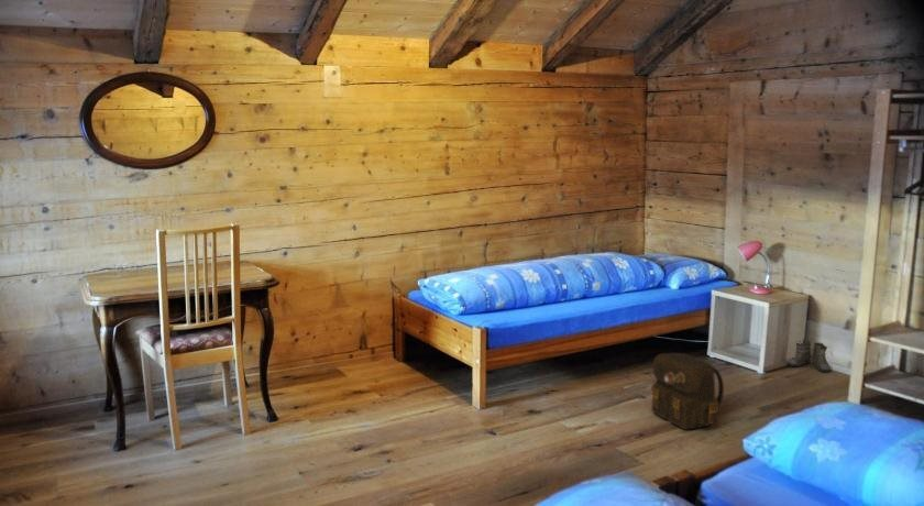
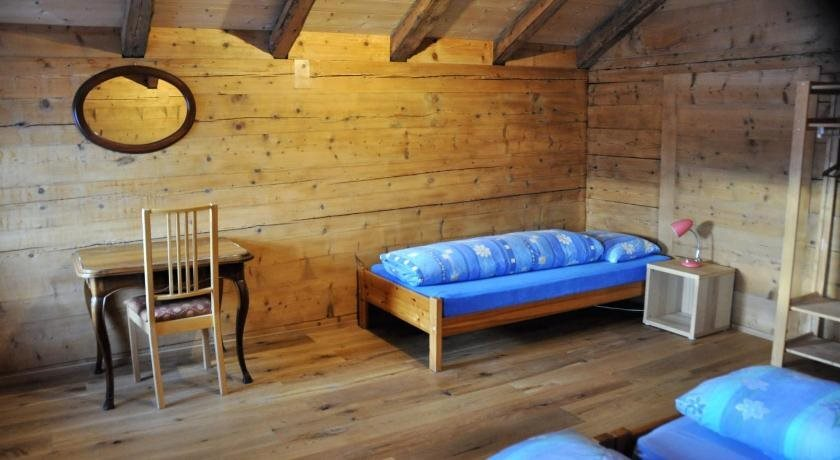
- backpack [650,352,725,431]
- boots [787,339,832,373]
